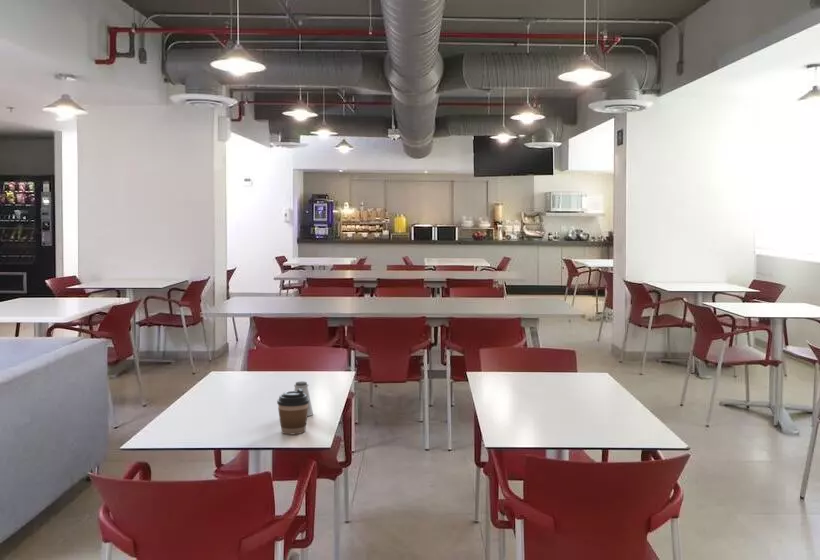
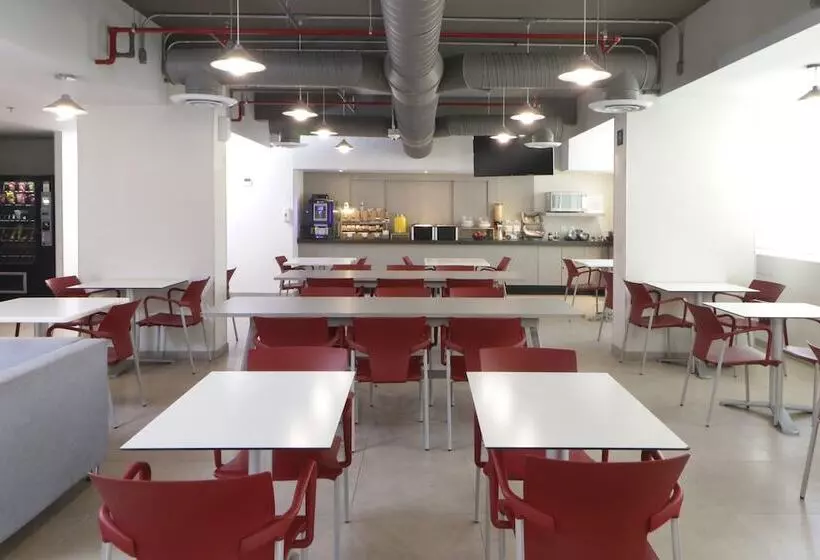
- coffee cup [276,389,309,435]
- saltshaker [293,381,314,417]
